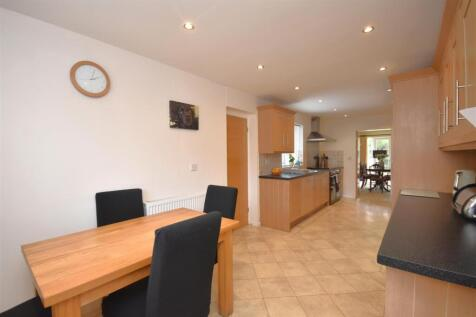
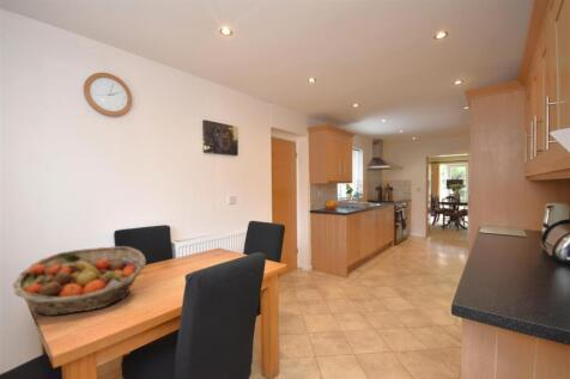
+ fruit basket [12,245,147,317]
